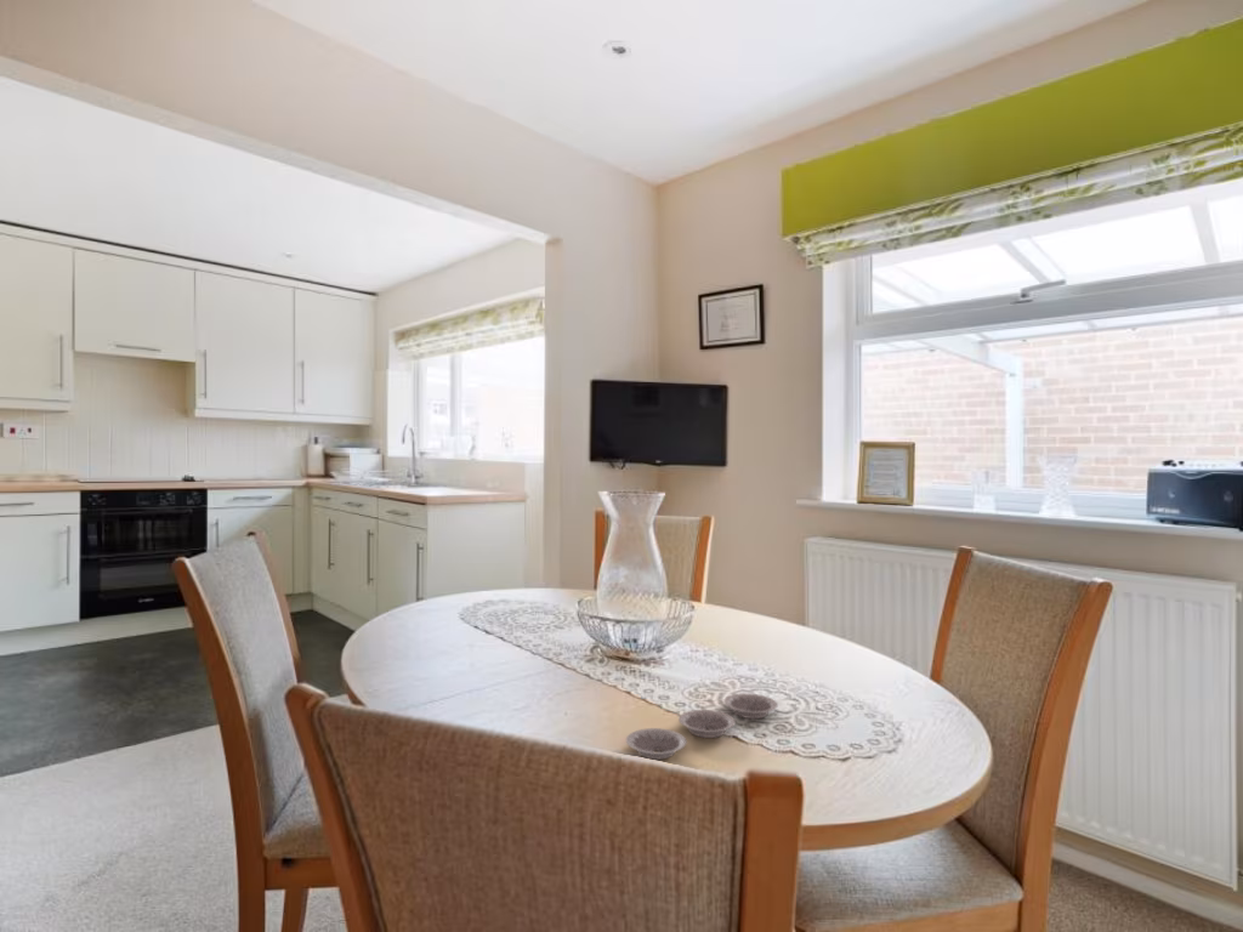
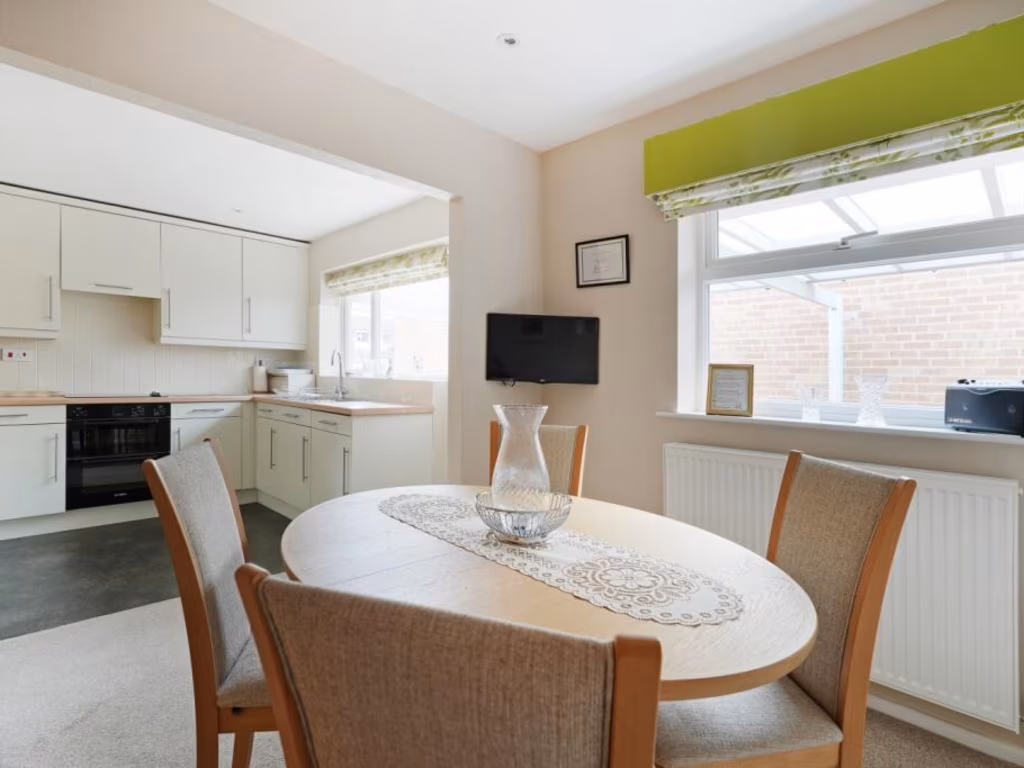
- plate [625,692,778,761]
